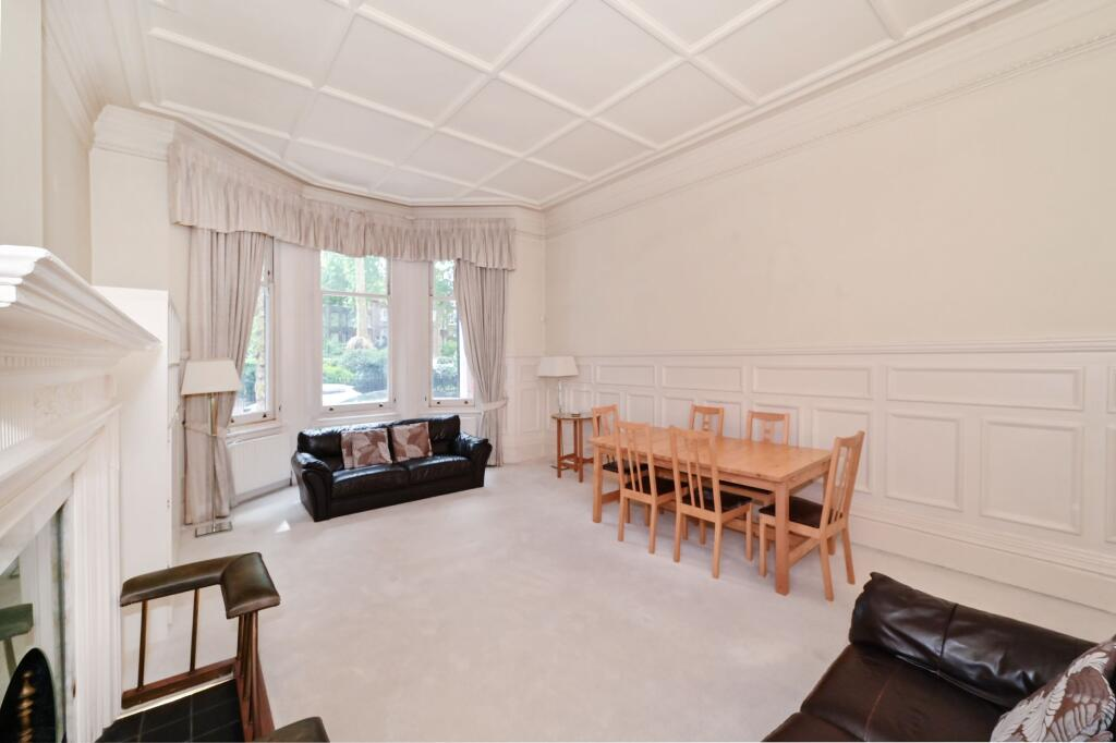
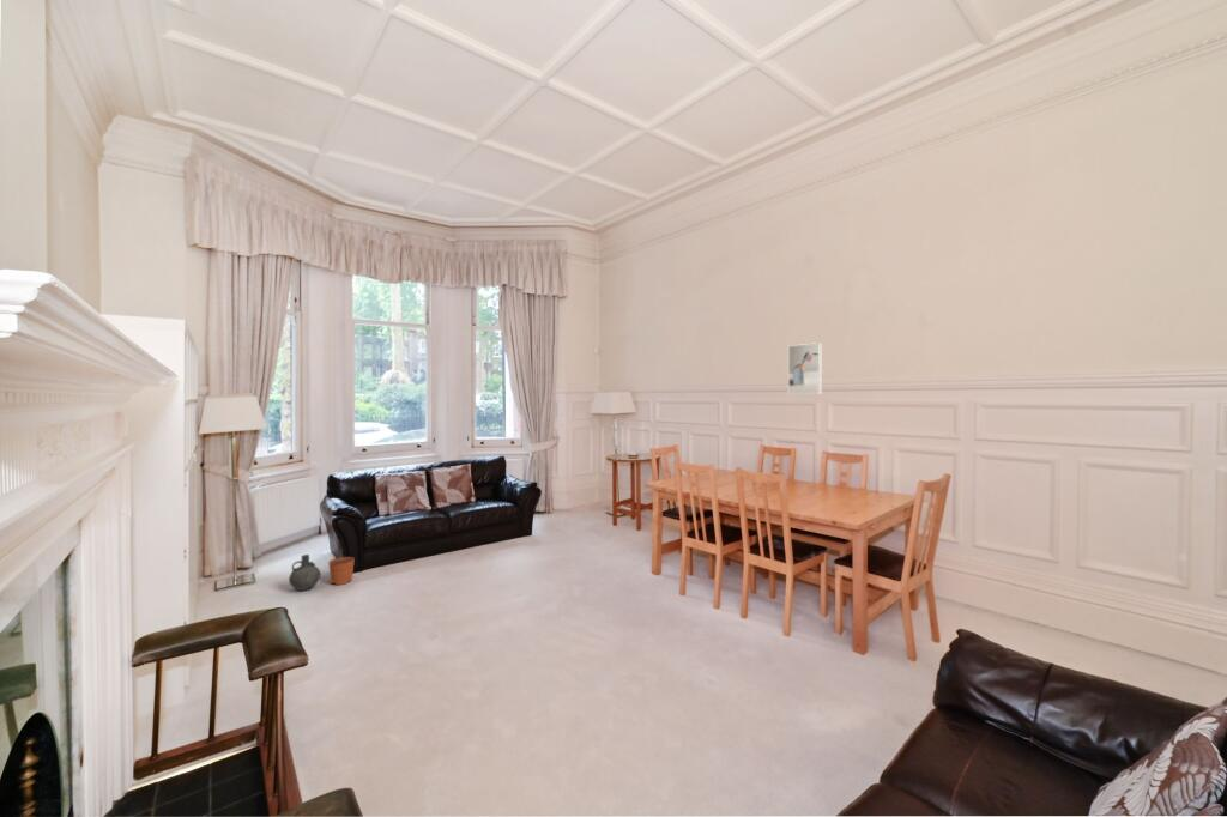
+ ceramic jug [288,553,322,592]
+ plant pot [327,550,356,586]
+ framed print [787,341,822,395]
